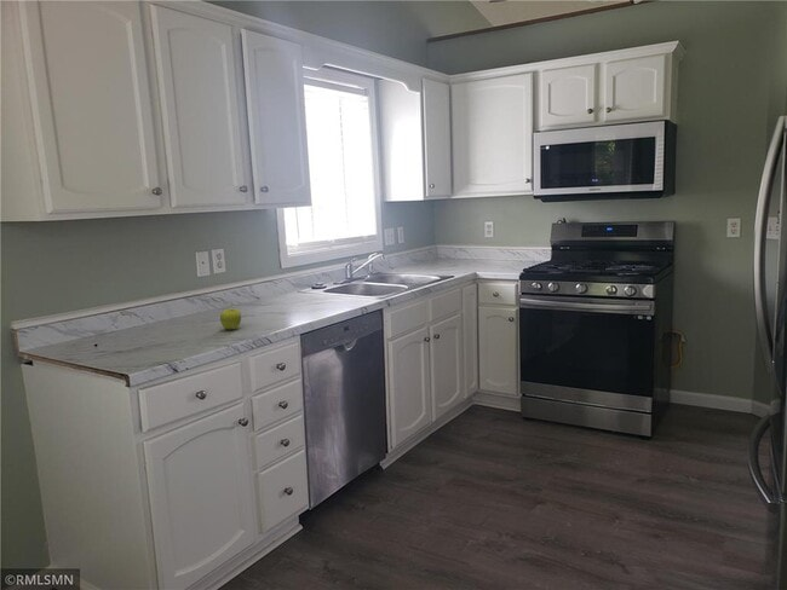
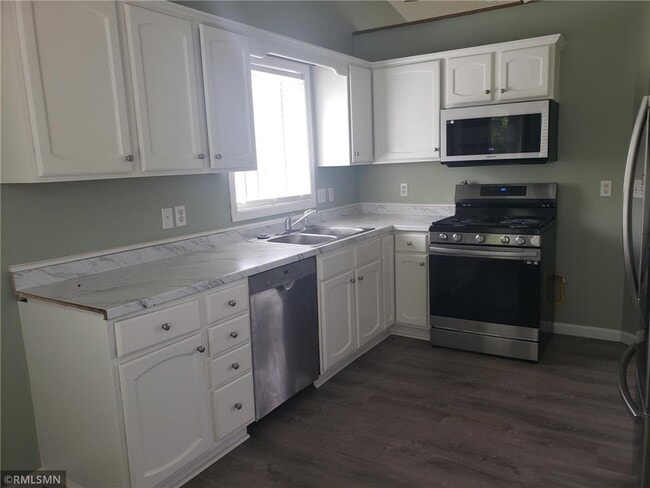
- fruit [219,307,242,330]
